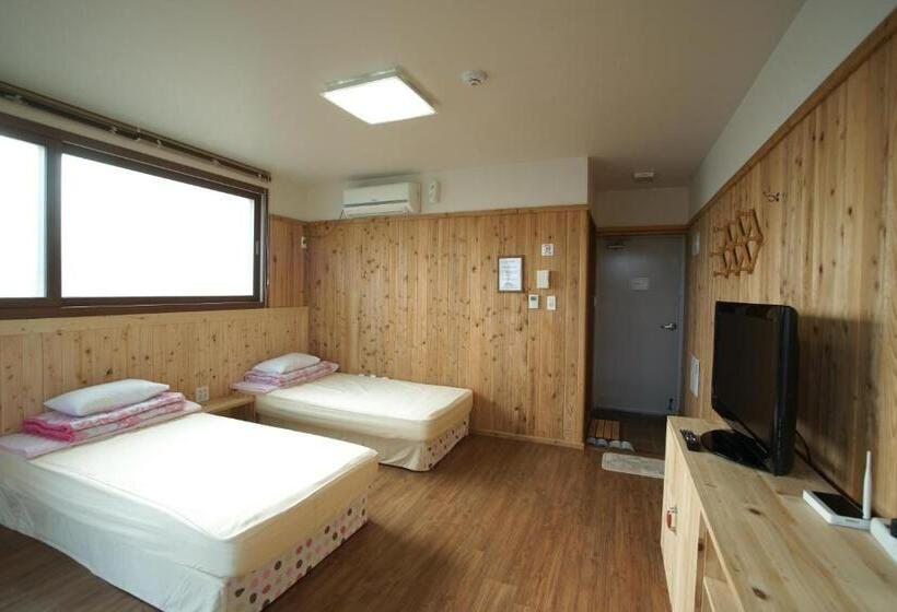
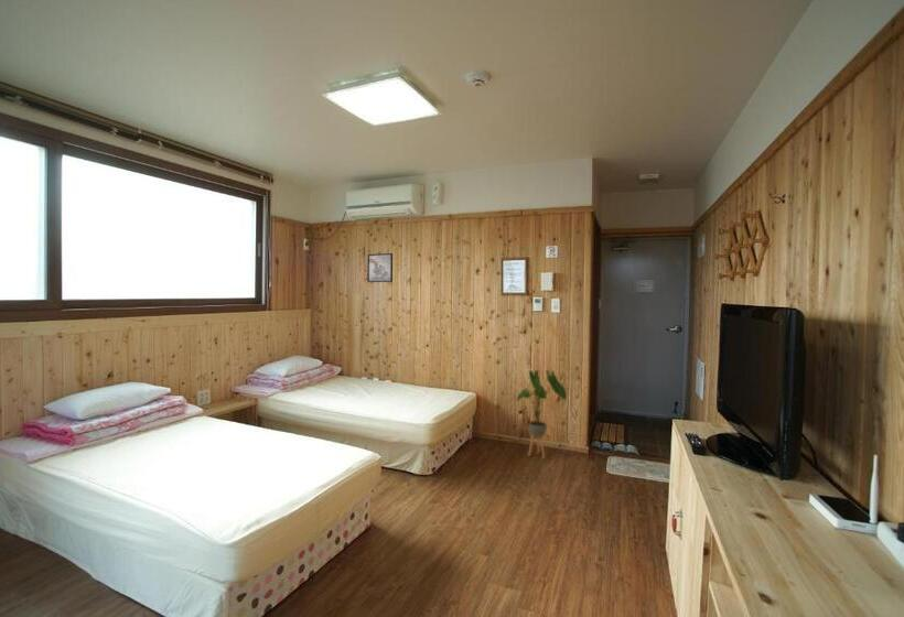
+ house plant [515,369,568,459]
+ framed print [366,252,394,283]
